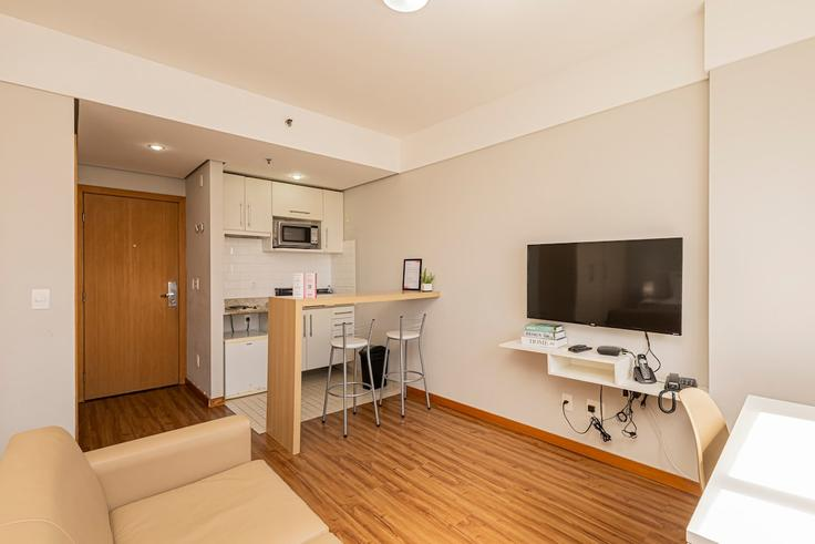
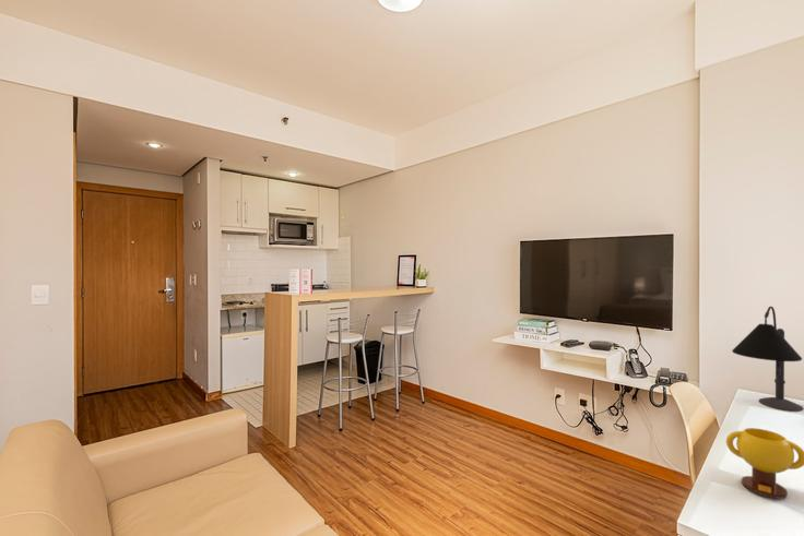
+ mug [725,427,804,500]
+ desk lamp [731,306,804,413]
